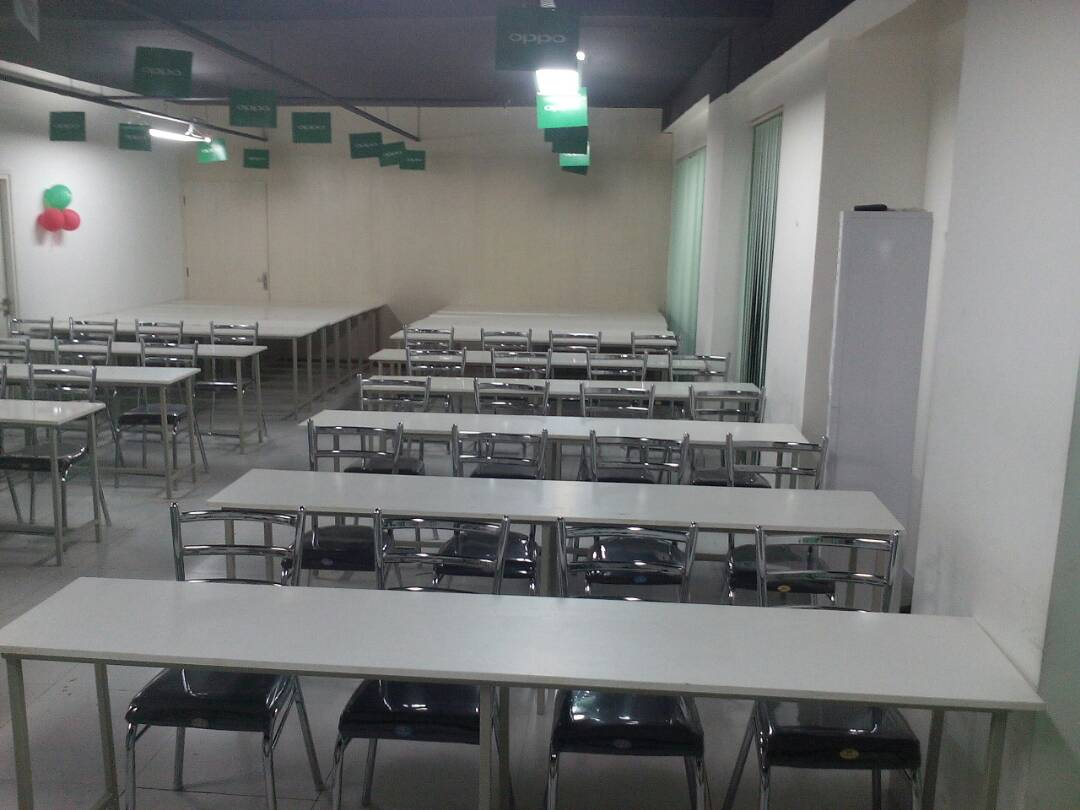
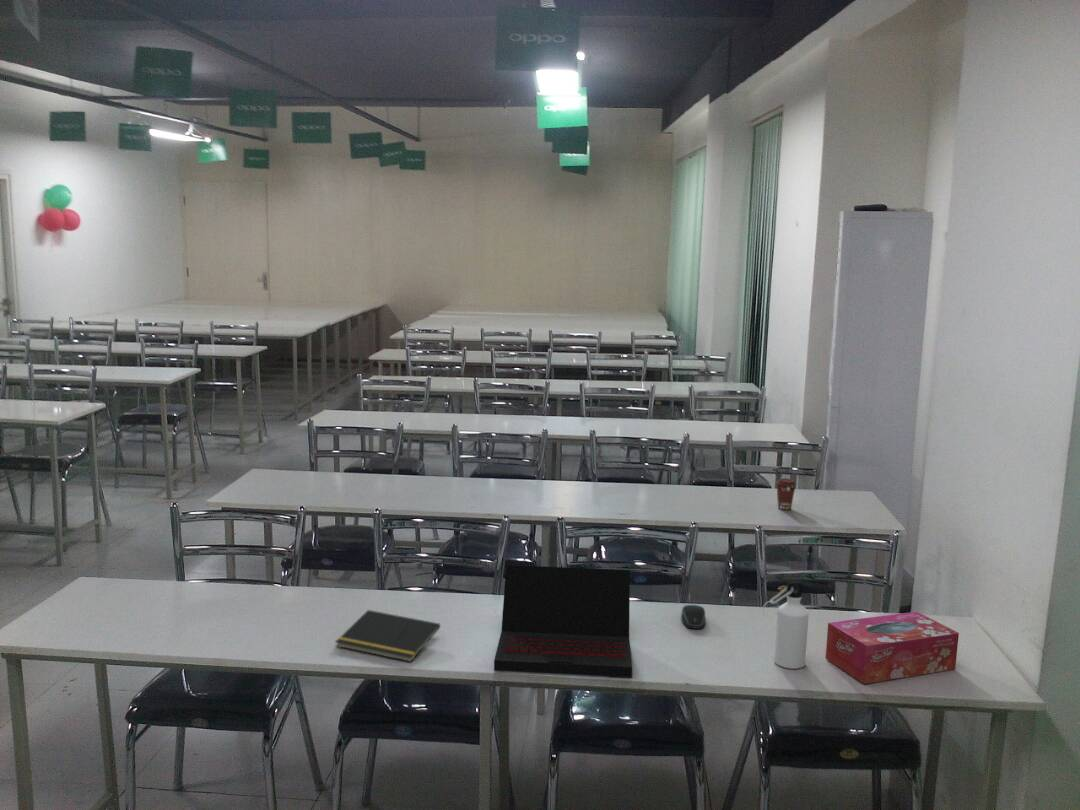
+ water bottle [762,581,809,670]
+ notepad [335,609,441,663]
+ laptop [493,564,633,678]
+ coffee cup [775,478,798,511]
+ tissue box [825,611,960,684]
+ computer mouse [680,604,707,630]
